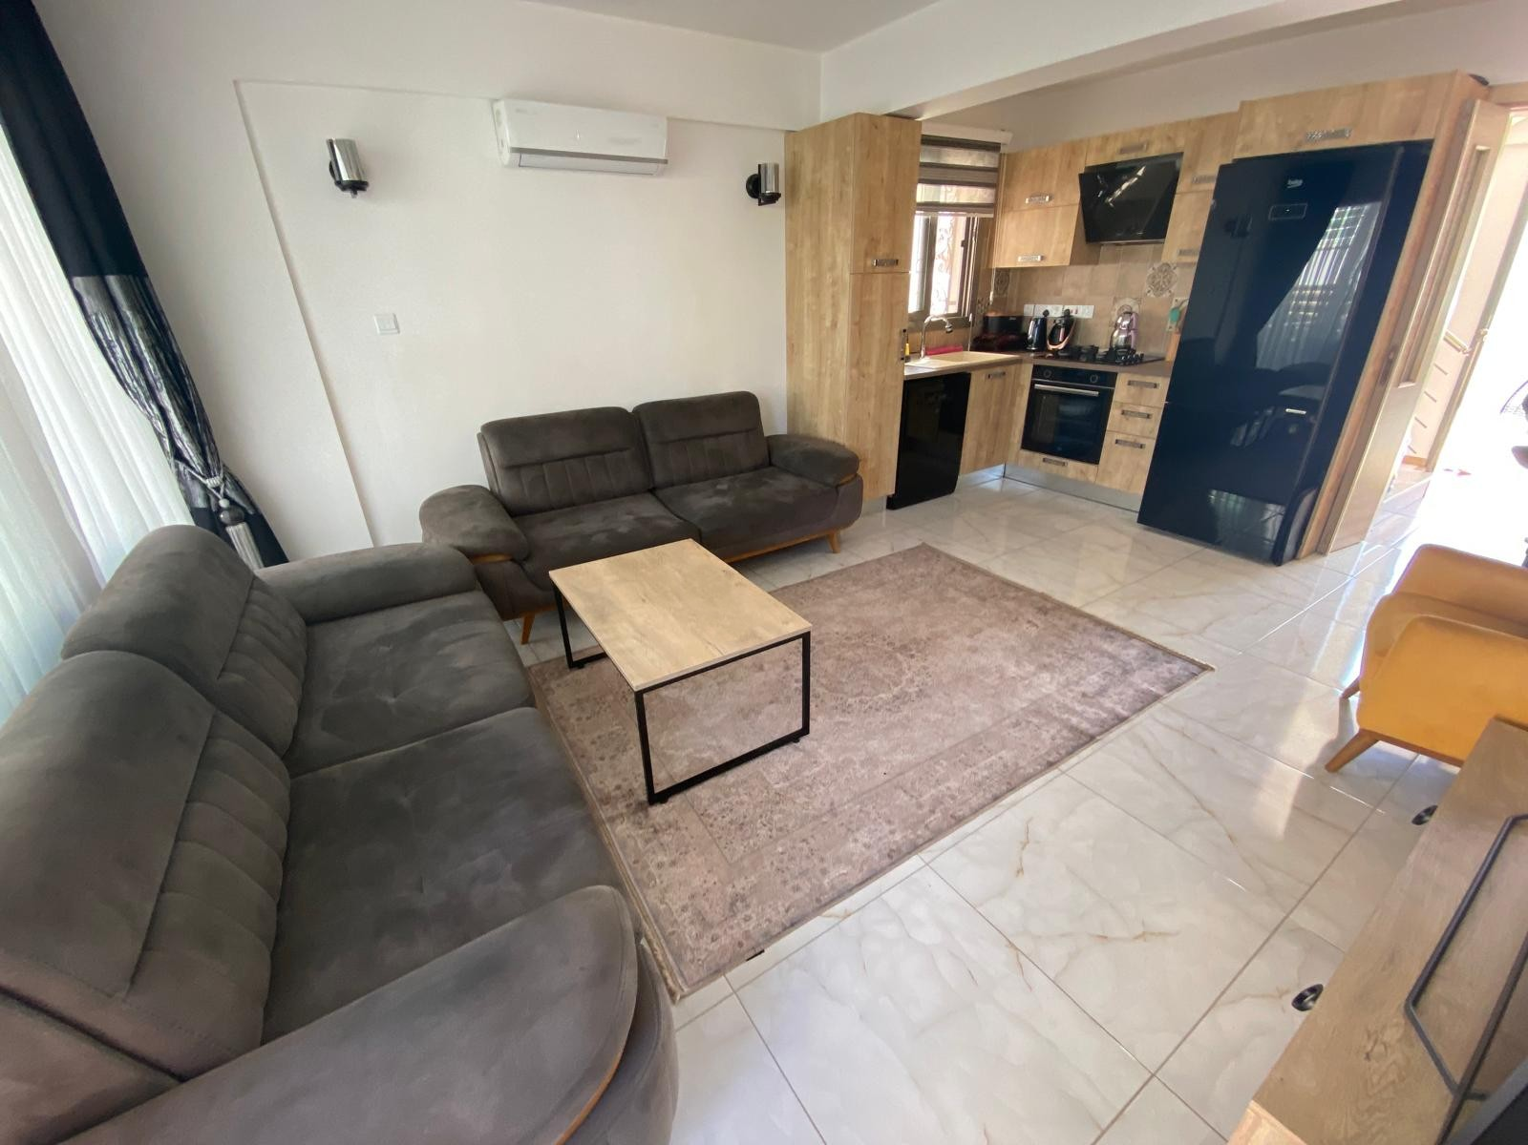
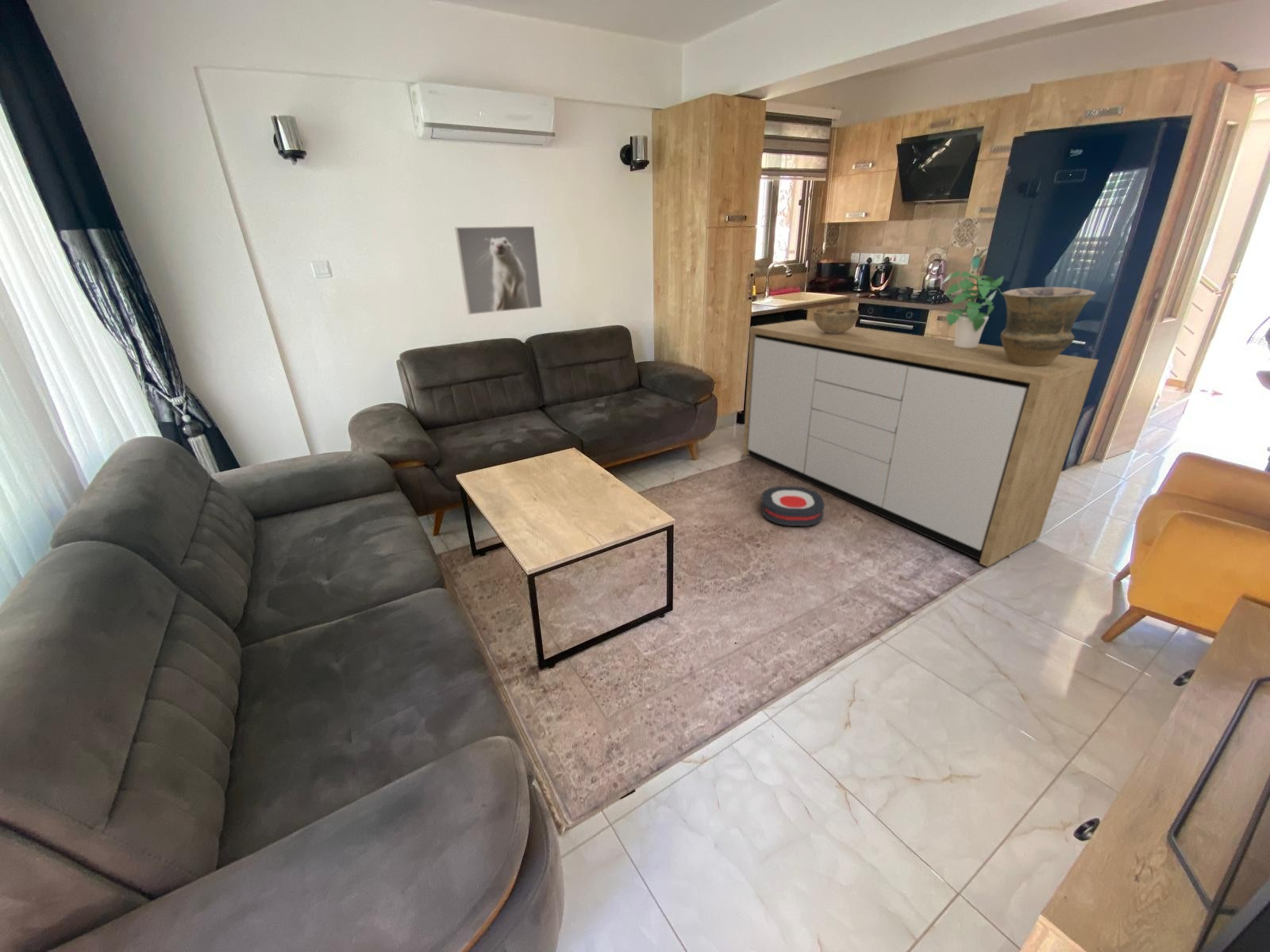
+ decorative bowl [813,308,860,334]
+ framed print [454,225,543,316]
+ sideboard [742,319,1099,567]
+ vase [1000,286,1096,366]
+ robot vacuum [760,486,825,527]
+ potted plant [941,270,1005,348]
